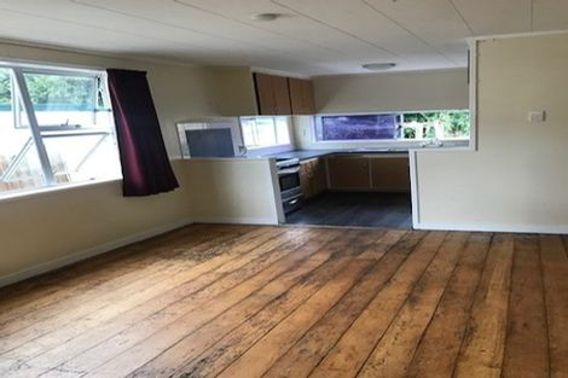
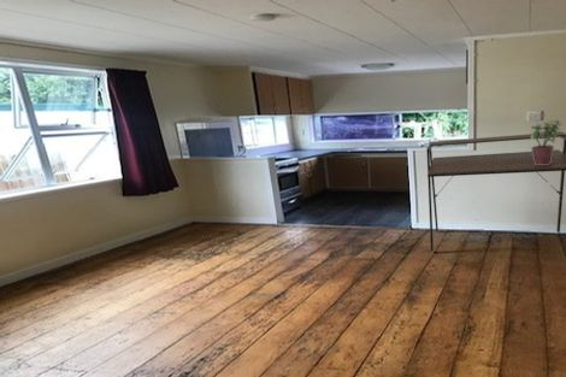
+ desk [425,130,566,252]
+ potted plant [530,118,562,165]
